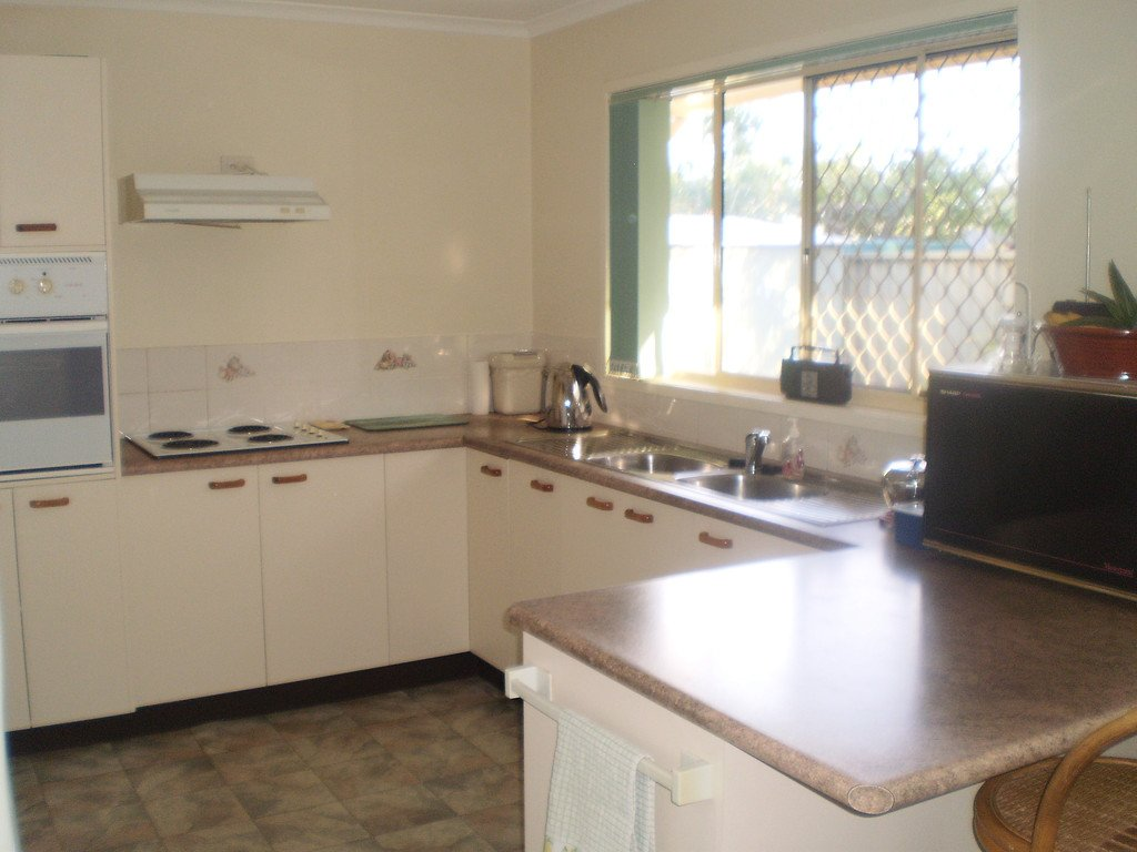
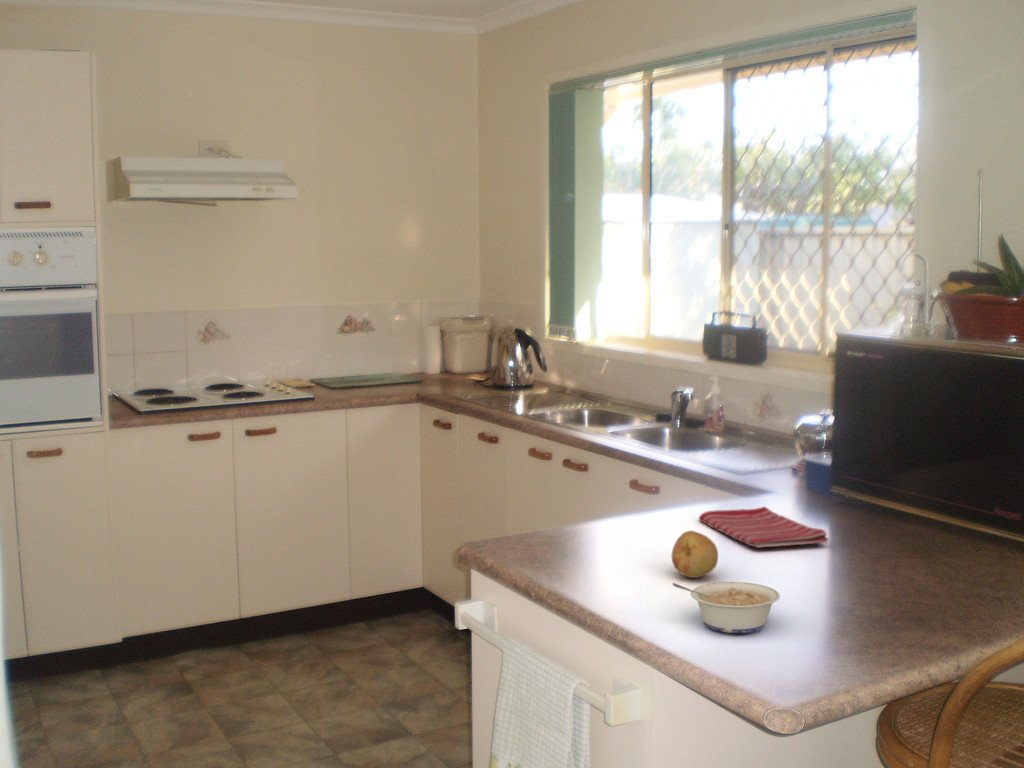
+ legume [672,581,781,634]
+ fruit [671,530,719,579]
+ dish towel [698,505,829,549]
